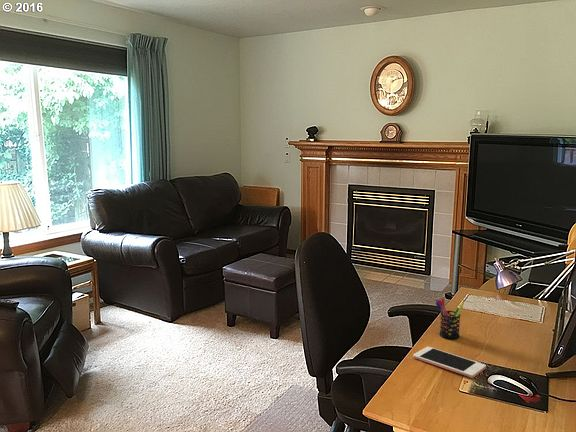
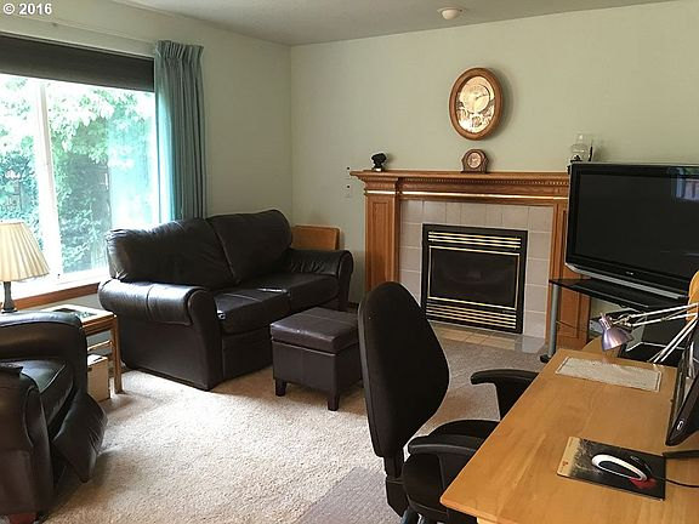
- cell phone [412,346,487,379]
- pen holder [435,297,465,340]
